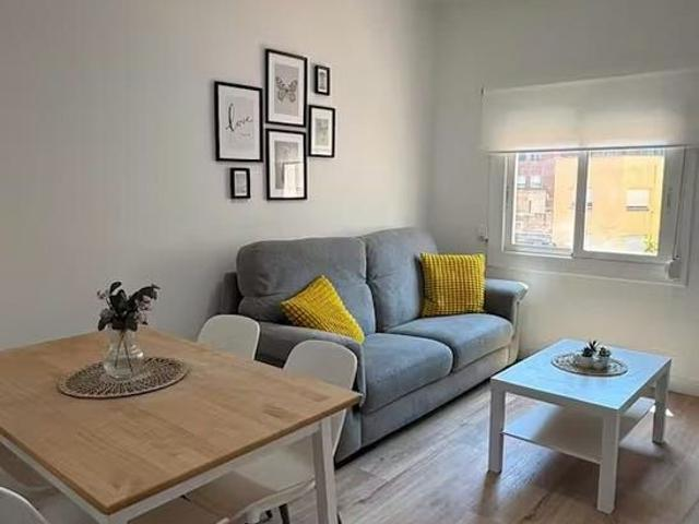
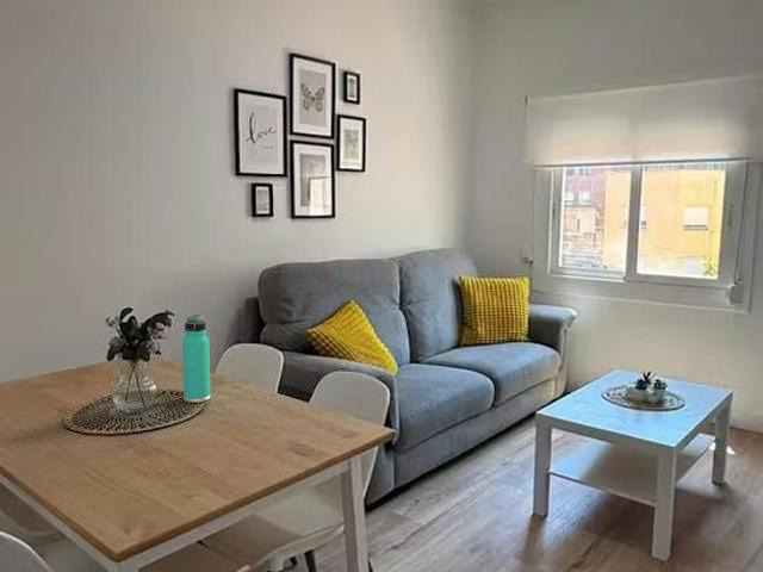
+ thermos bottle [181,313,211,404]
